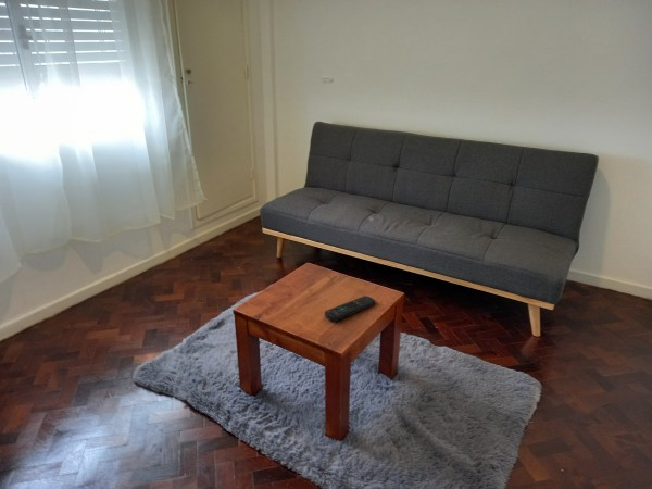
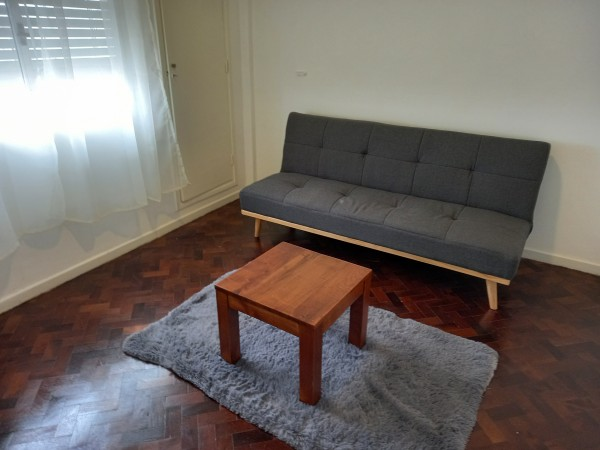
- remote control [324,294,376,323]
